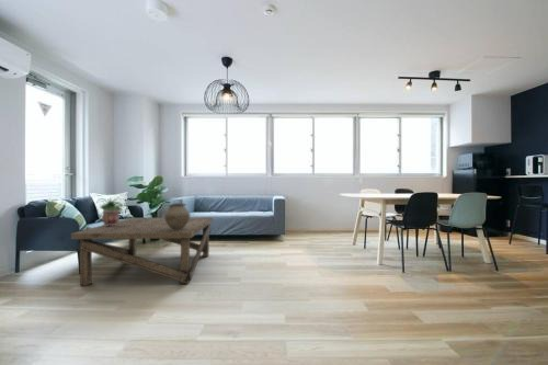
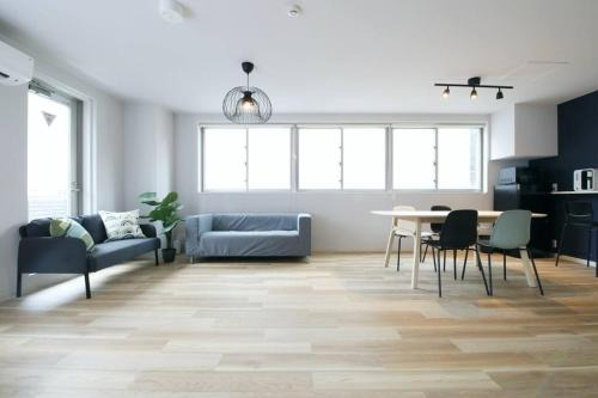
- ceramic pot [163,202,191,230]
- coffee table [70,216,214,286]
- potted plant [98,198,124,226]
